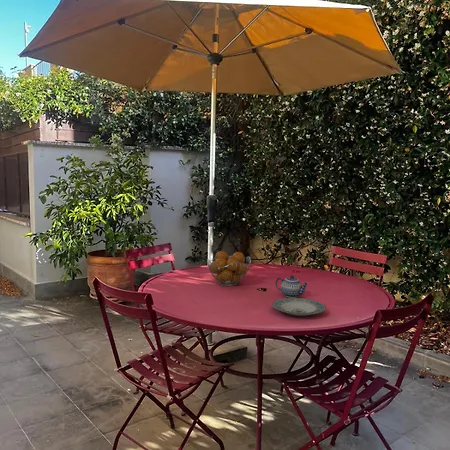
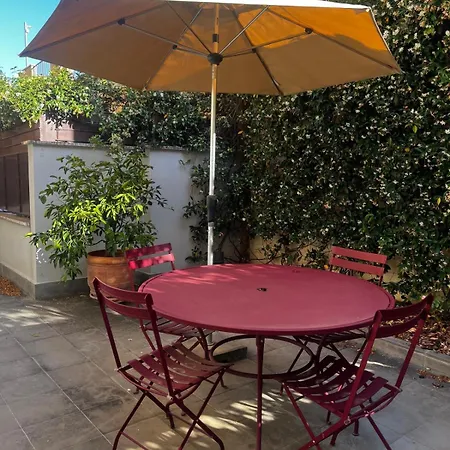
- plate [271,297,327,317]
- teapot [275,275,309,298]
- fruit basket [206,250,252,287]
